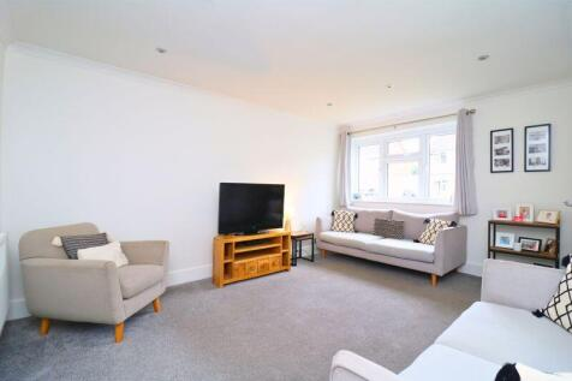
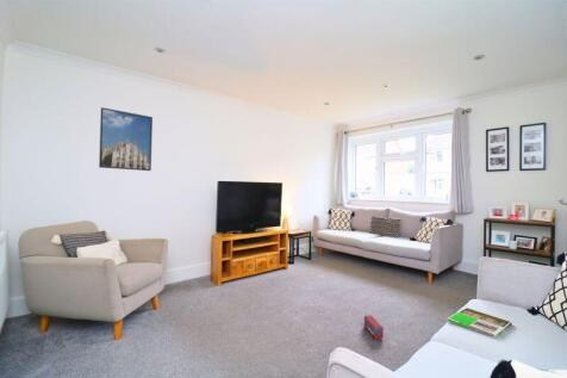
+ magazine [446,306,513,340]
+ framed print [98,106,154,172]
+ toy train [363,314,385,340]
